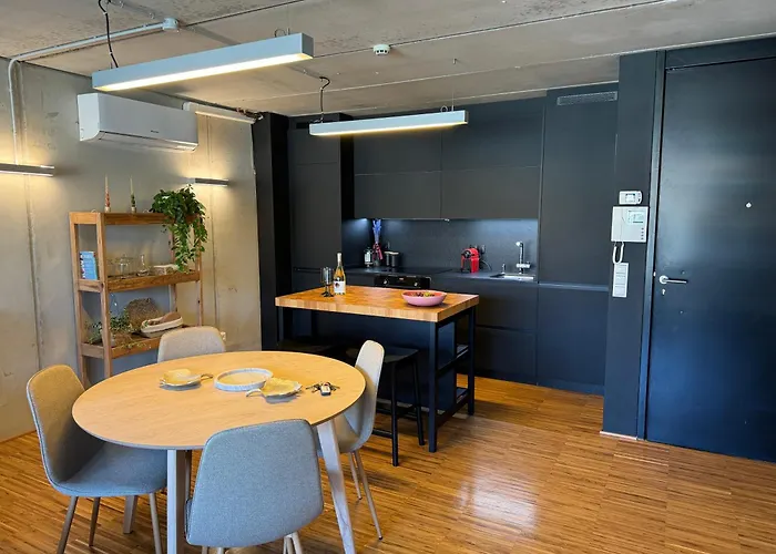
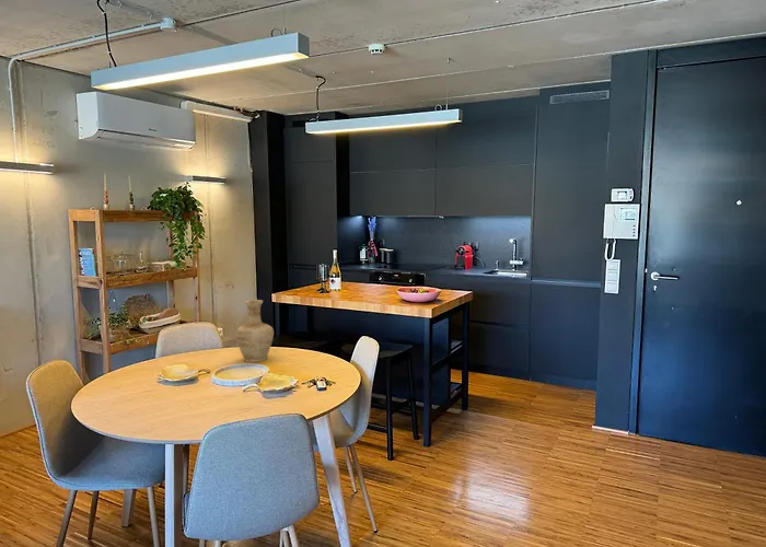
+ vase [234,299,275,363]
